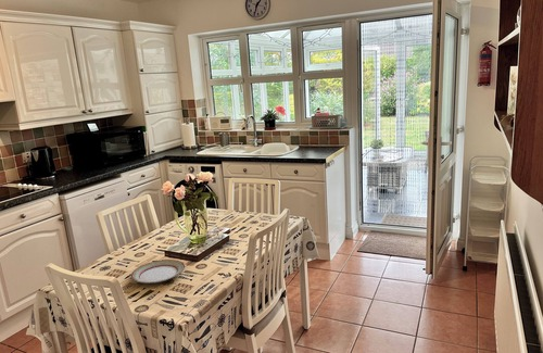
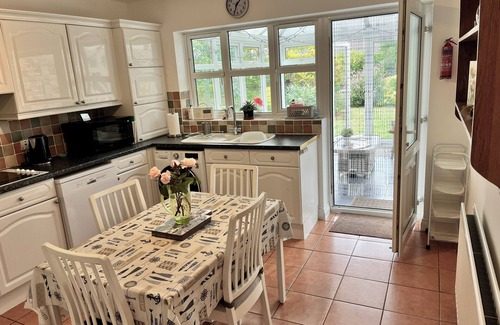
- plate [130,259,186,283]
